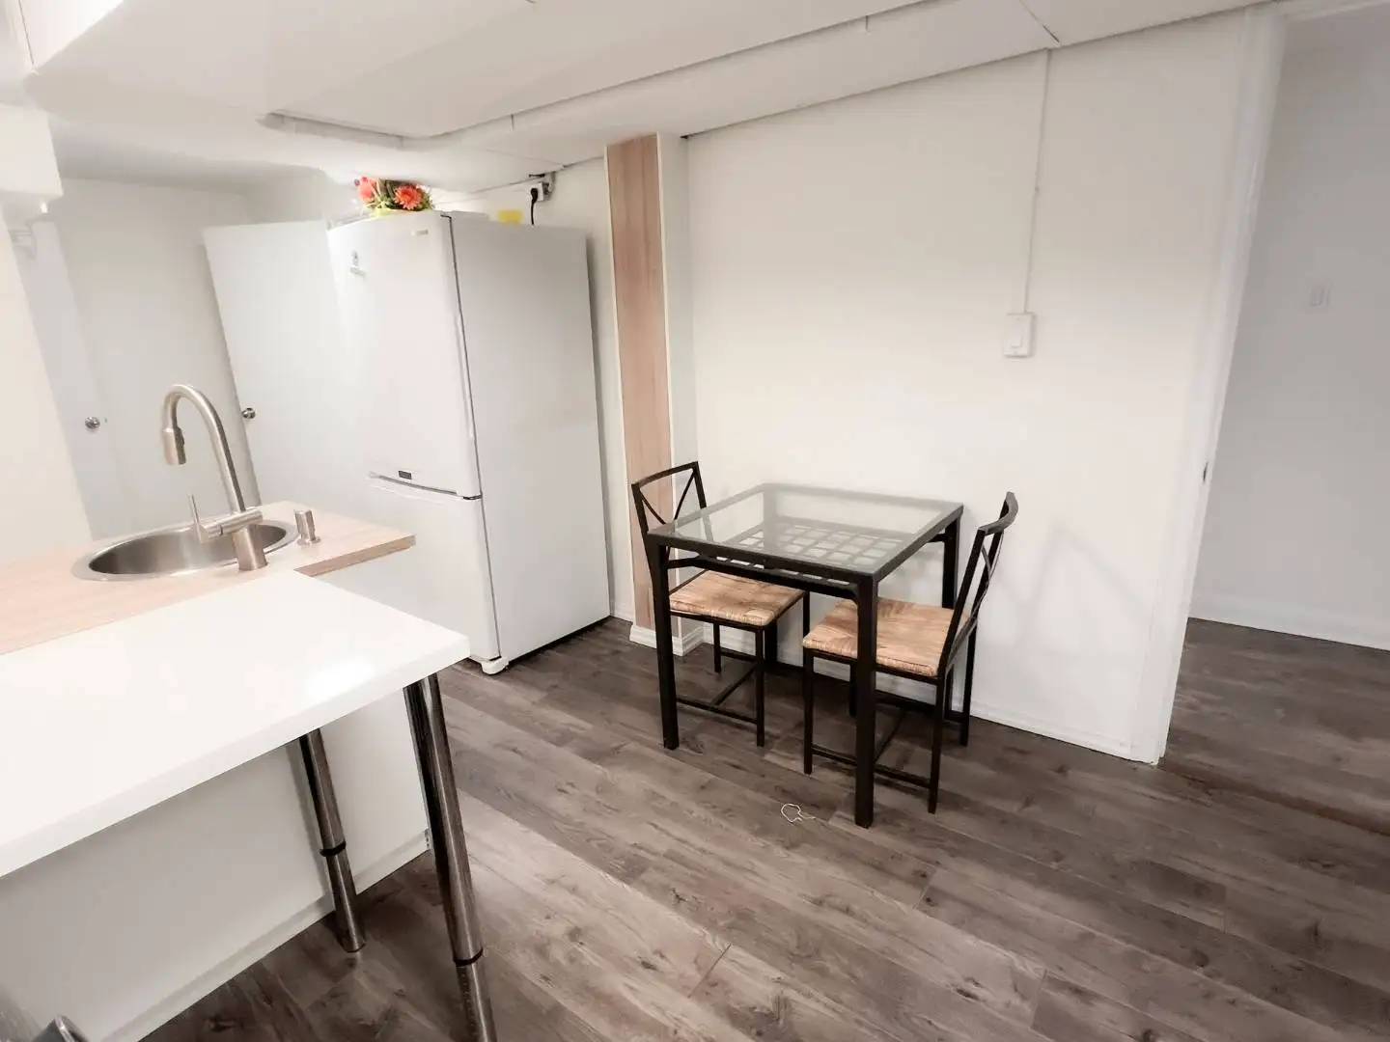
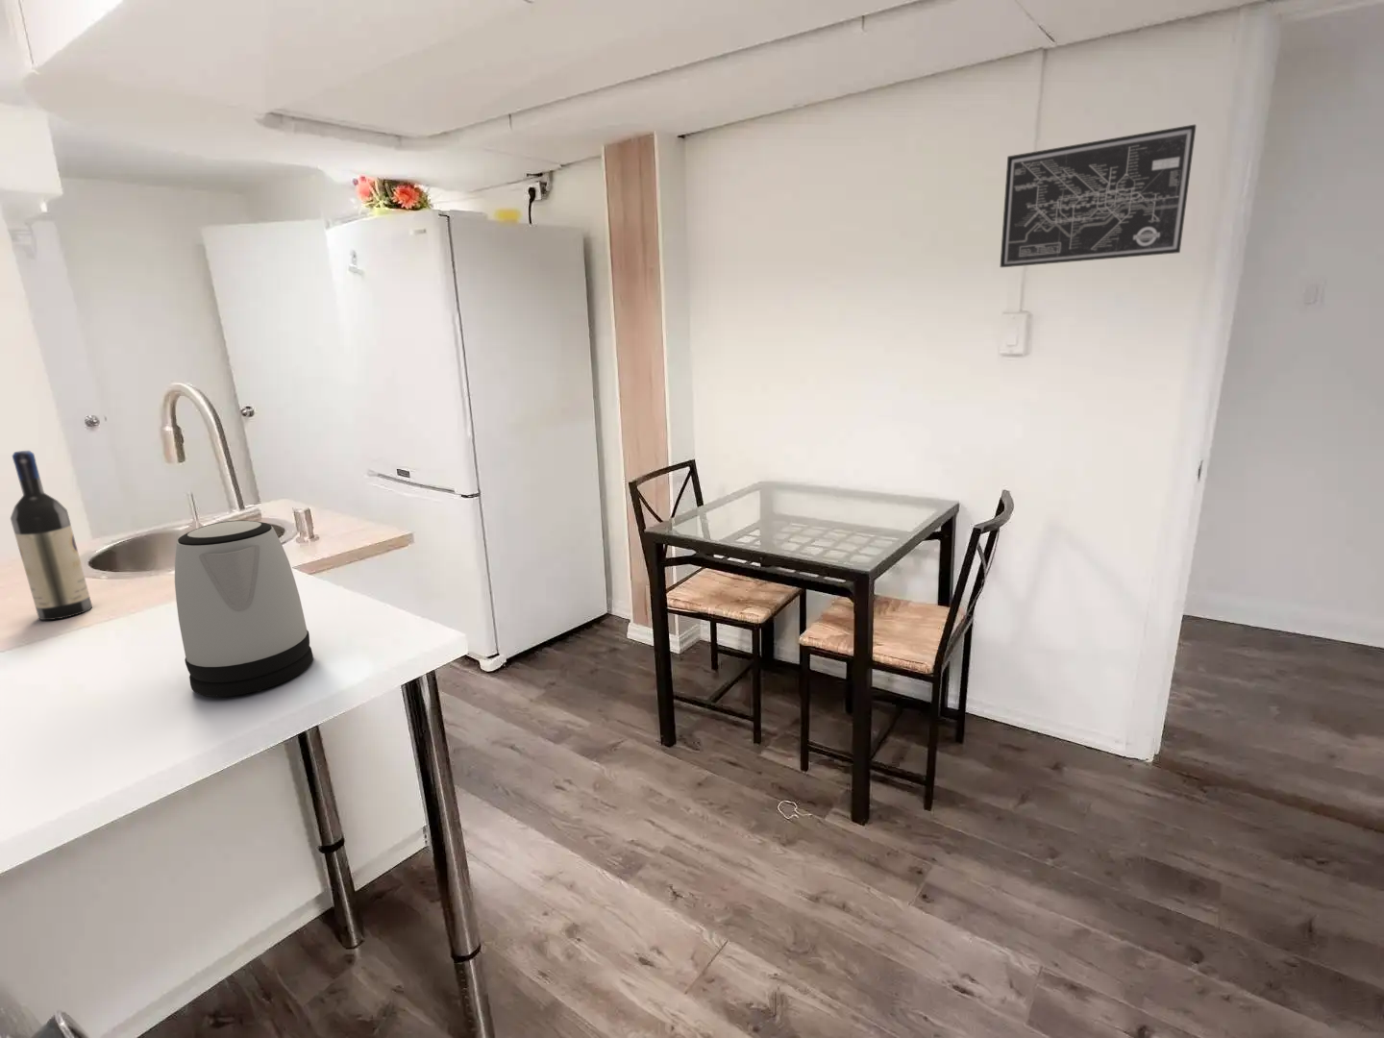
+ wine bottle [10,450,94,620]
+ kettle [174,519,314,698]
+ wall art [999,123,1197,268]
